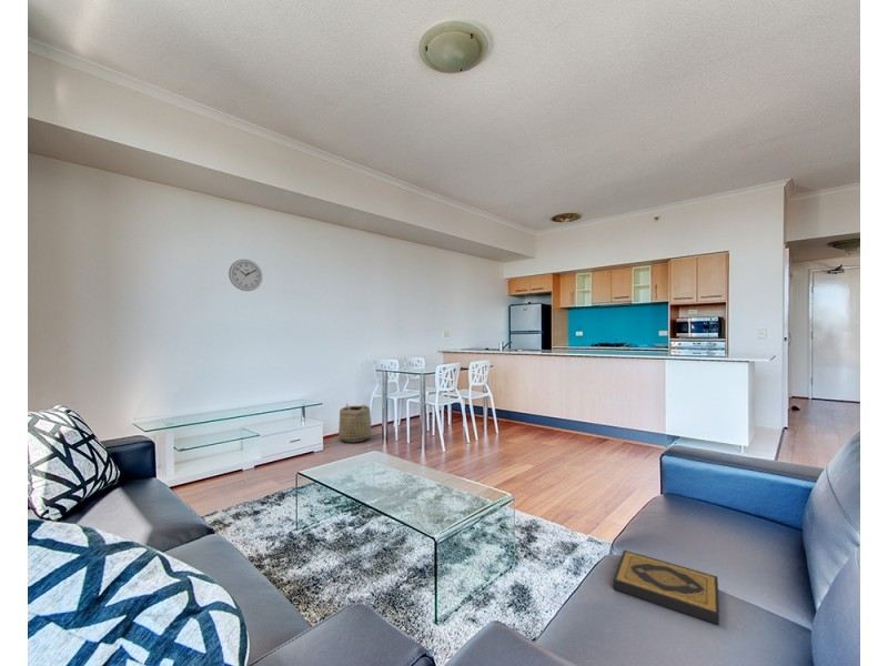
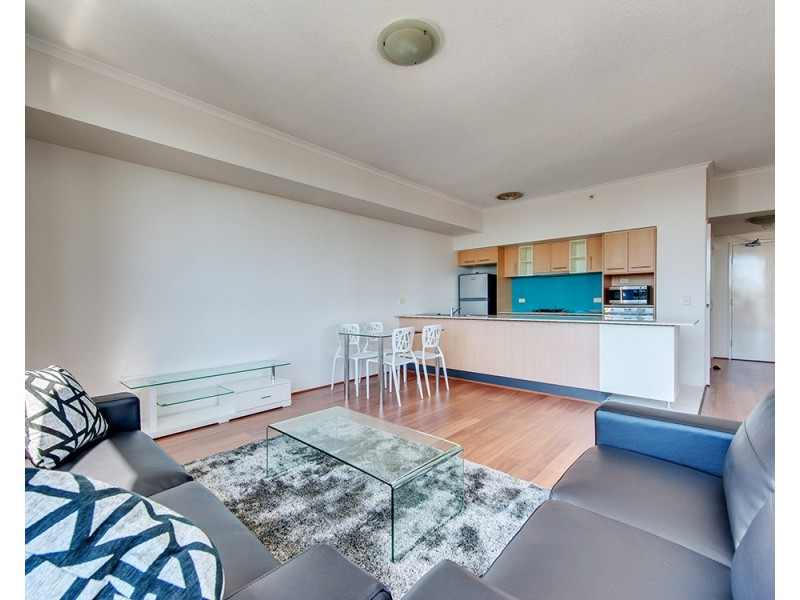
- hardback book [612,549,720,626]
- basket [337,403,372,443]
- wall clock [228,259,263,292]
